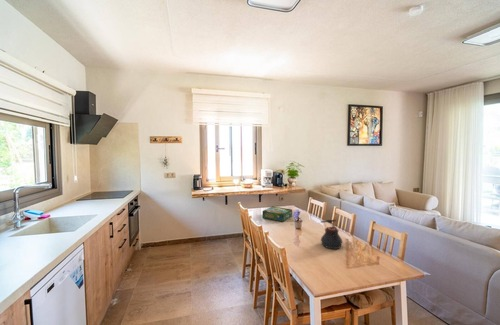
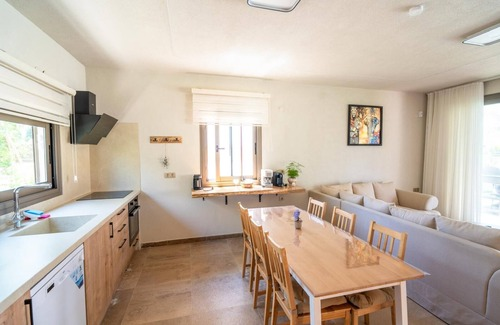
- board game [261,205,293,223]
- teapot [320,218,343,250]
